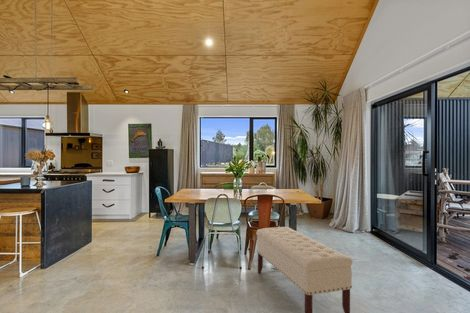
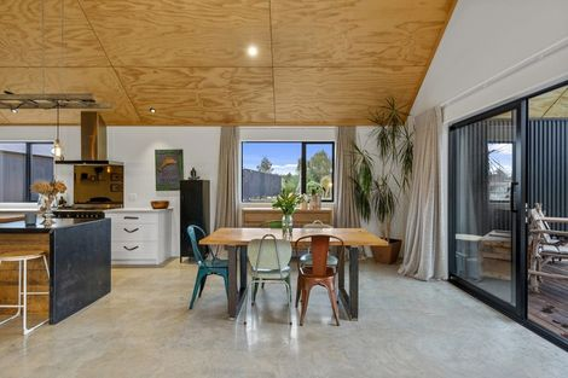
- bench [255,226,353,313]
